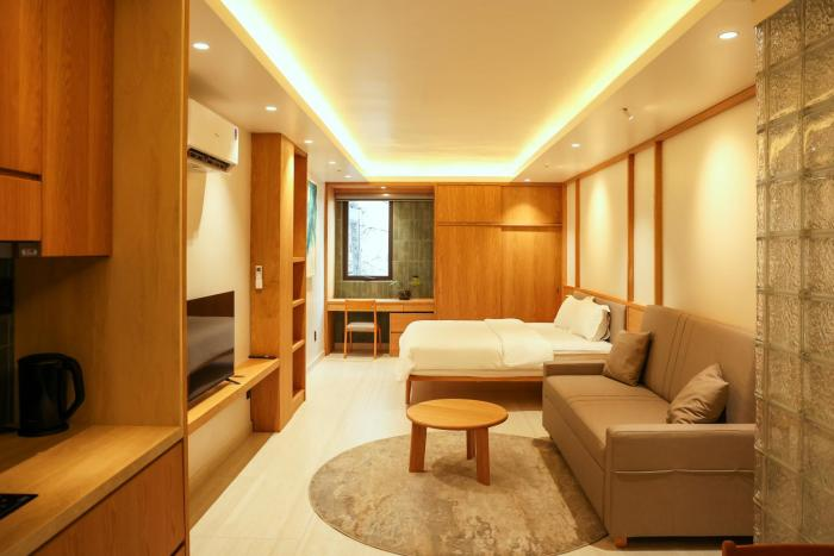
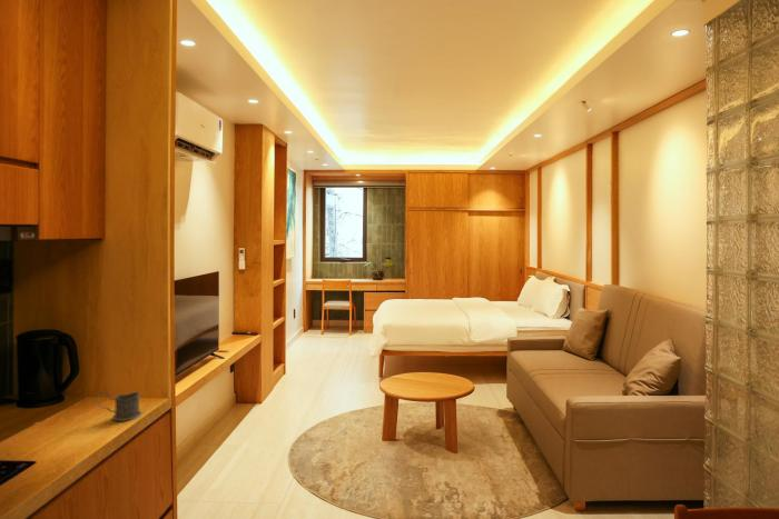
+ mug [96,390,142,422]
